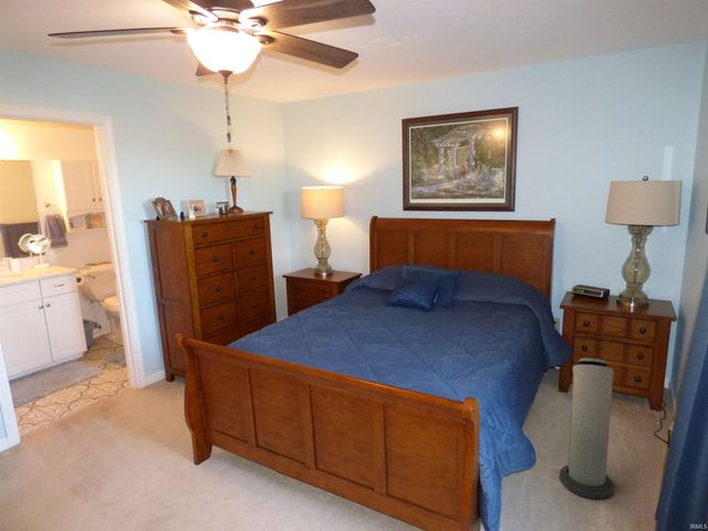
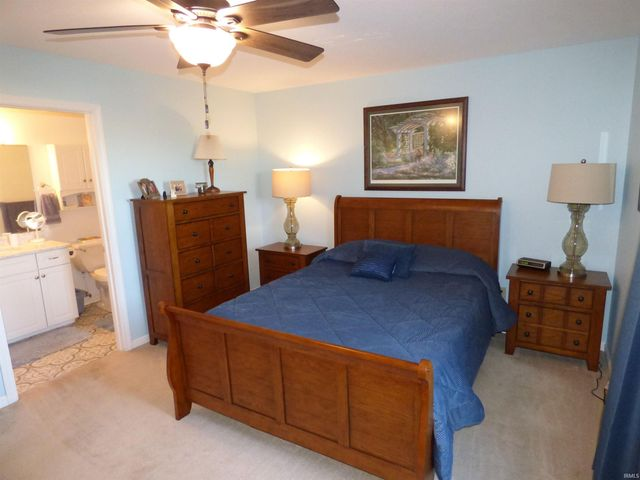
- air purifier [559,357,615,500]
